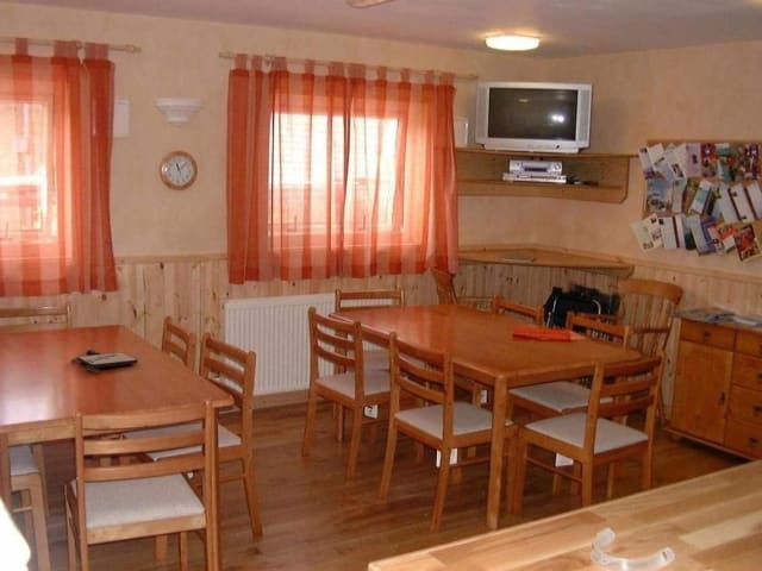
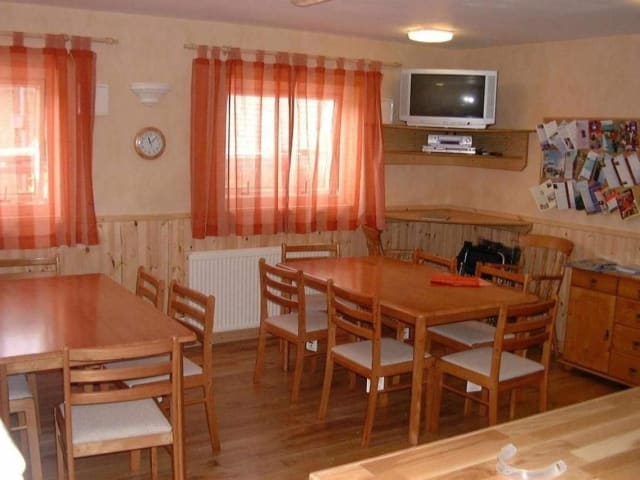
- board game [70,347,139,374]
